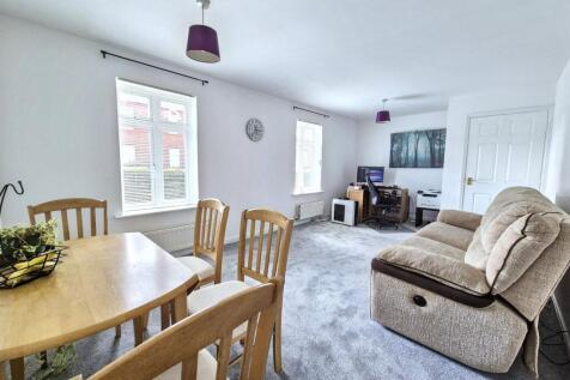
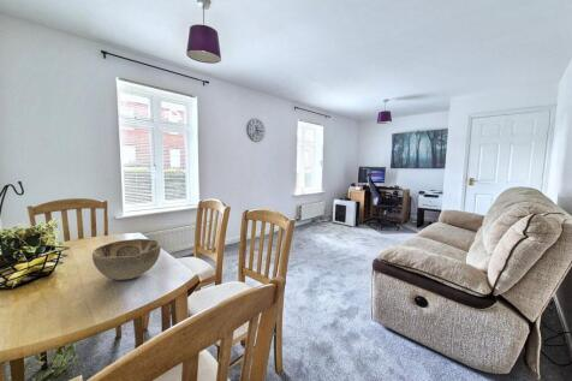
+ decorative bowl [91,238,162,281]
